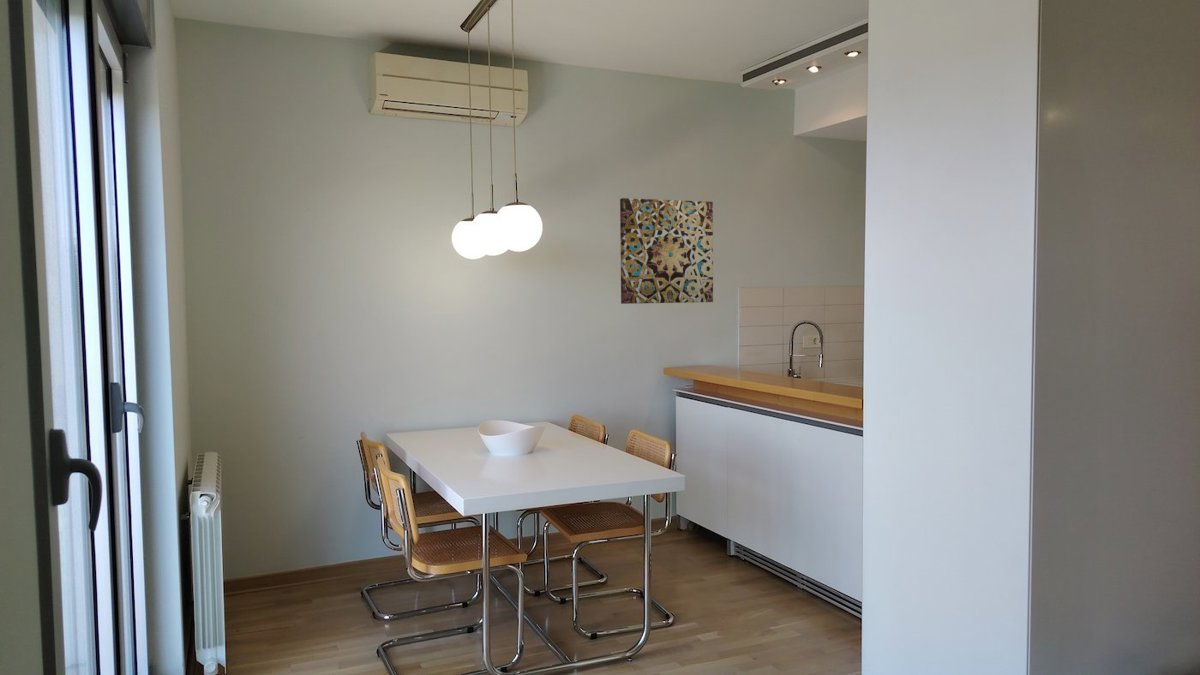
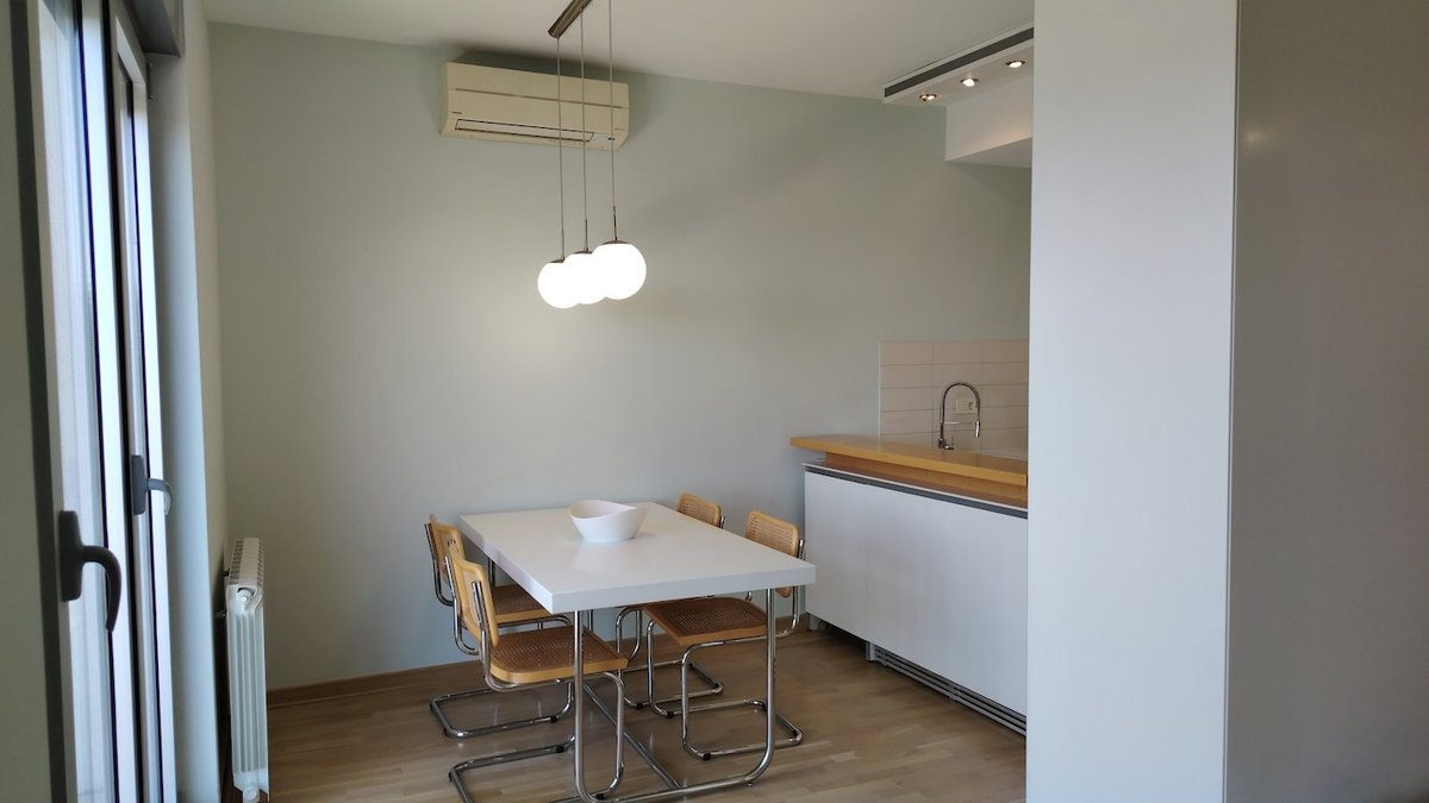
- wall art [619,197,714,305]
